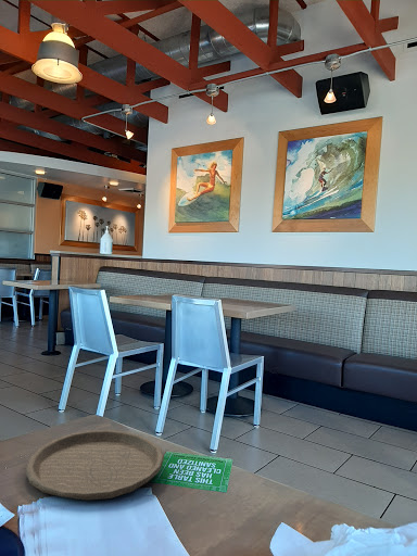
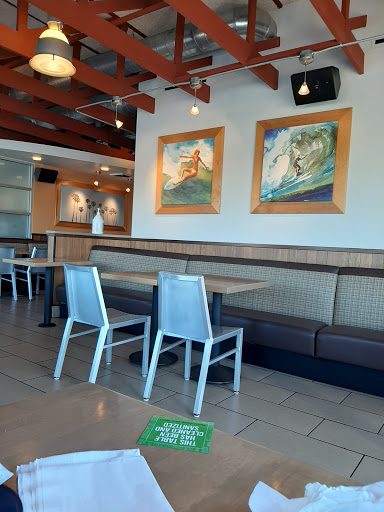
- plate [25,429,165,502]
